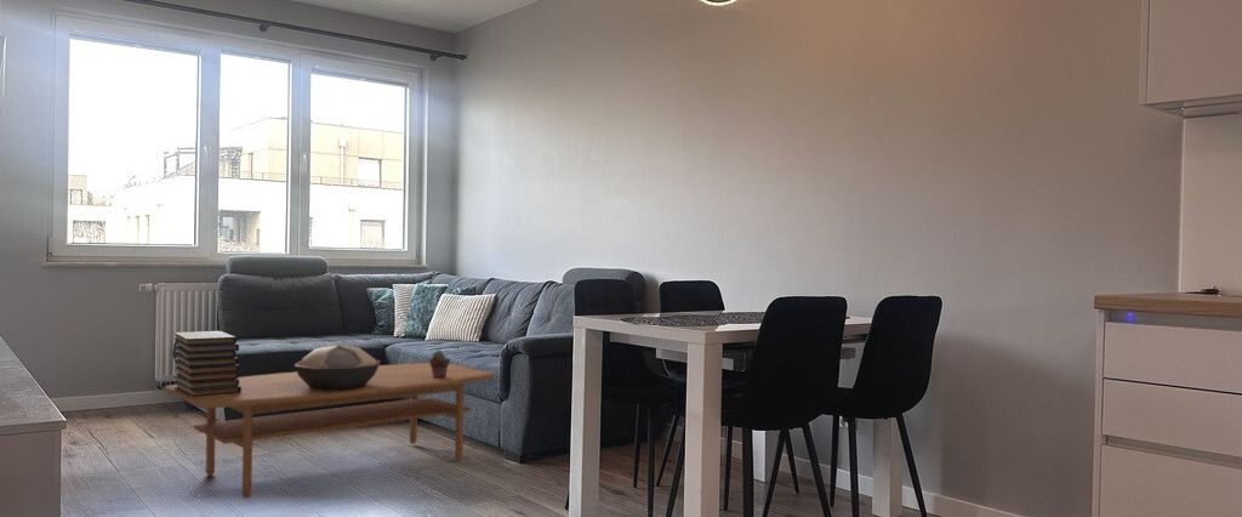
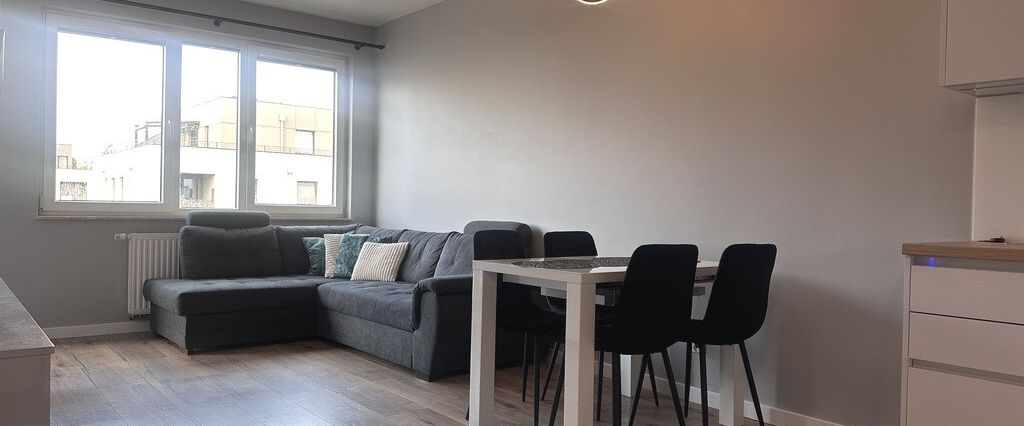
- potted succulent [428,350,451,379]
- decorative bowl [294,343,382,391]
- book stack [171,330,241,397]
- coffee table [163,362,496,499]
